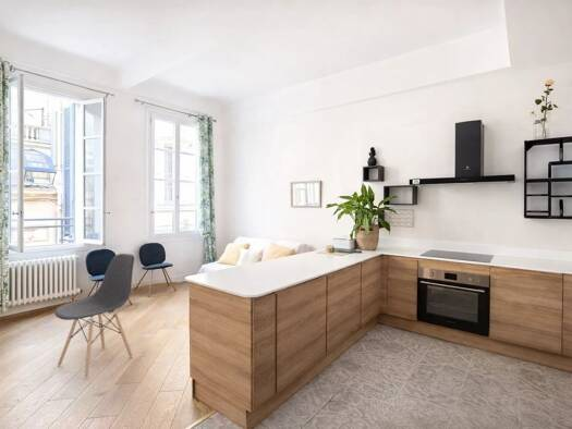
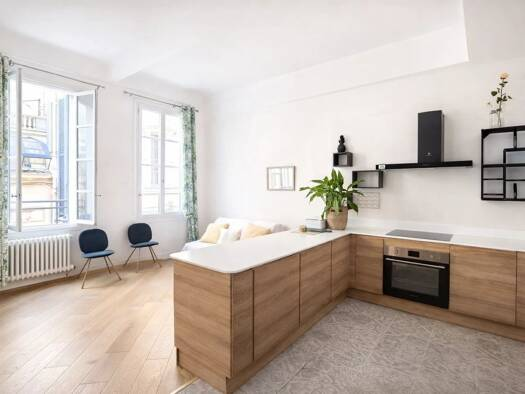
- chair [53,253,135,379]
